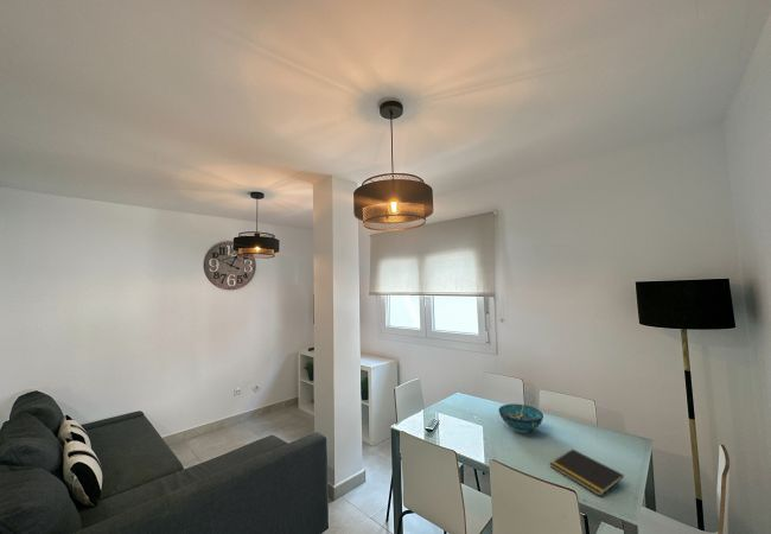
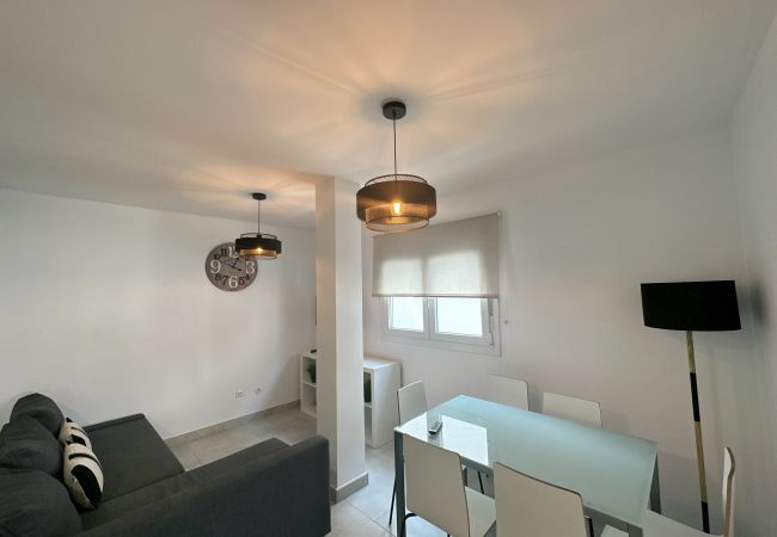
- decorative bowl [497,402,544,433]
- notepad [549,449,625,497]
